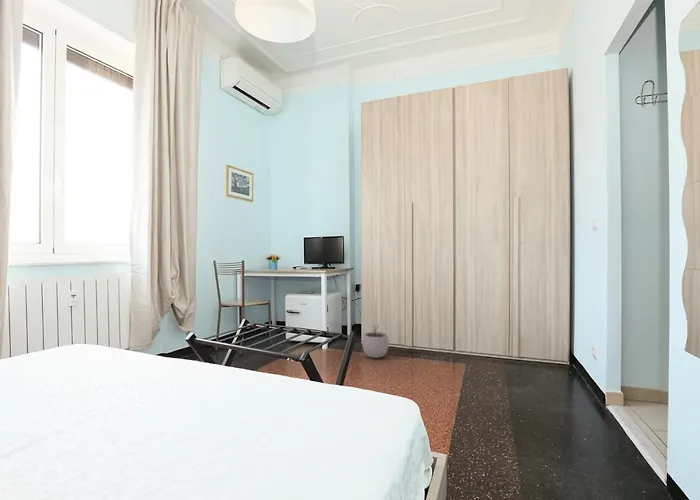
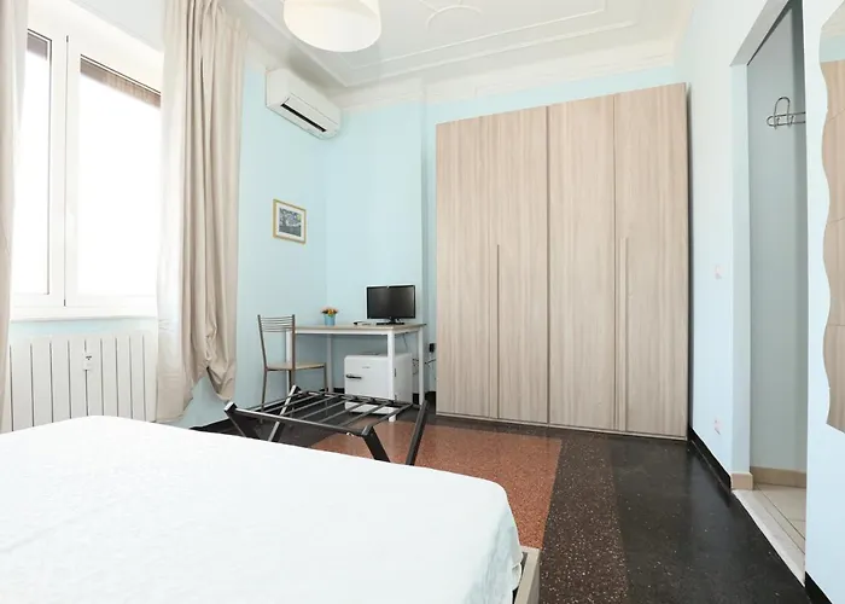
- plant pot [361,324,390,359]
